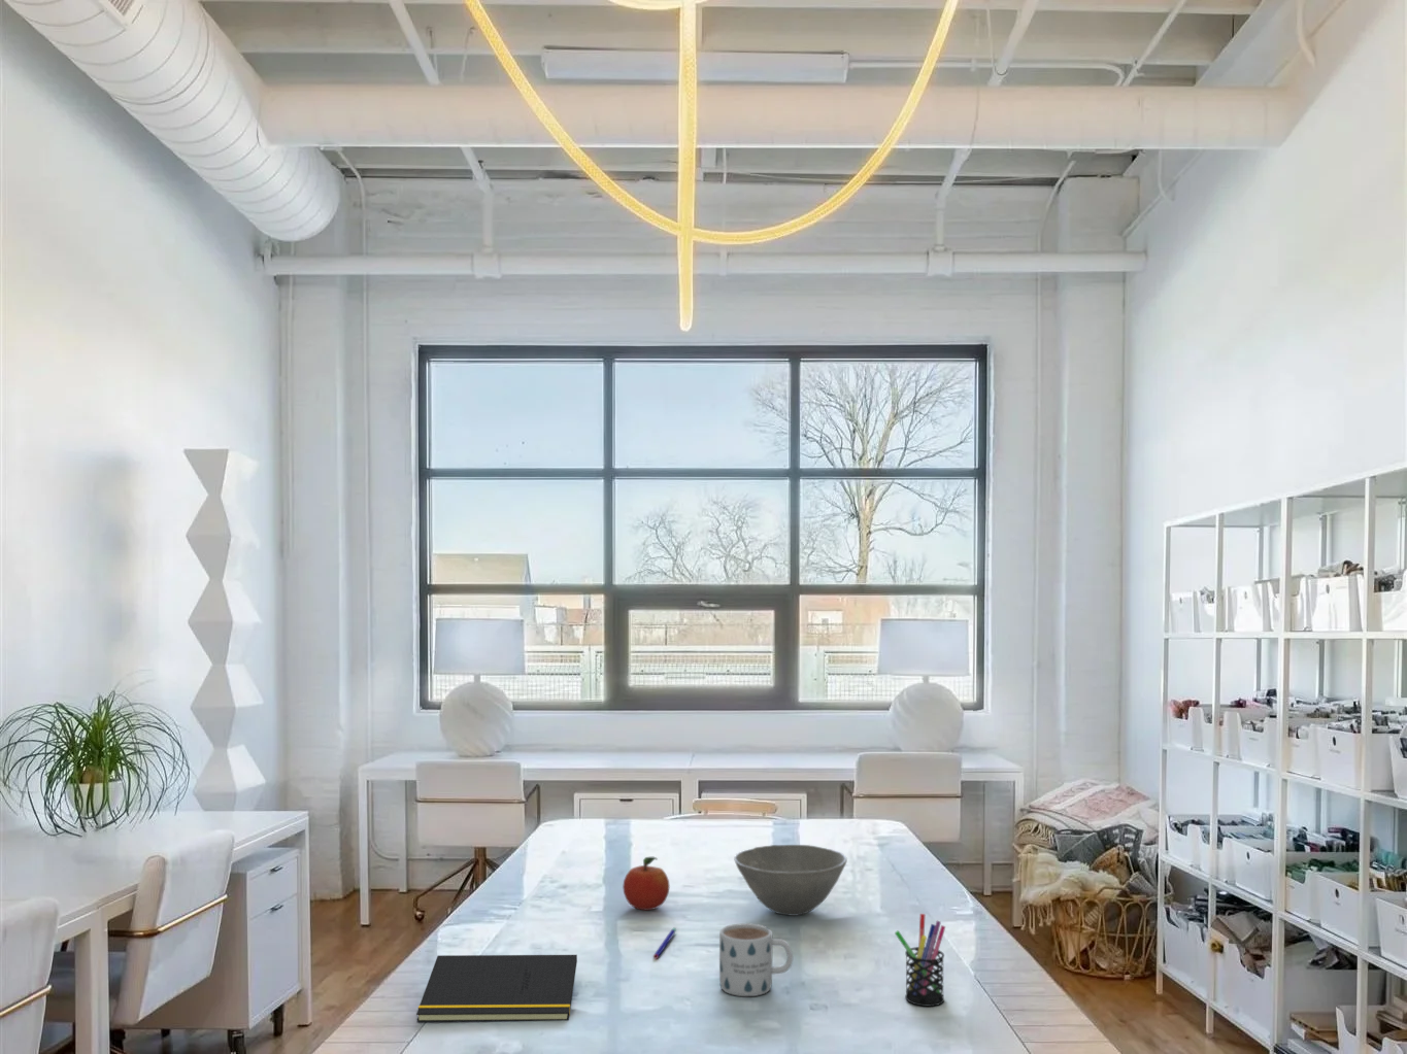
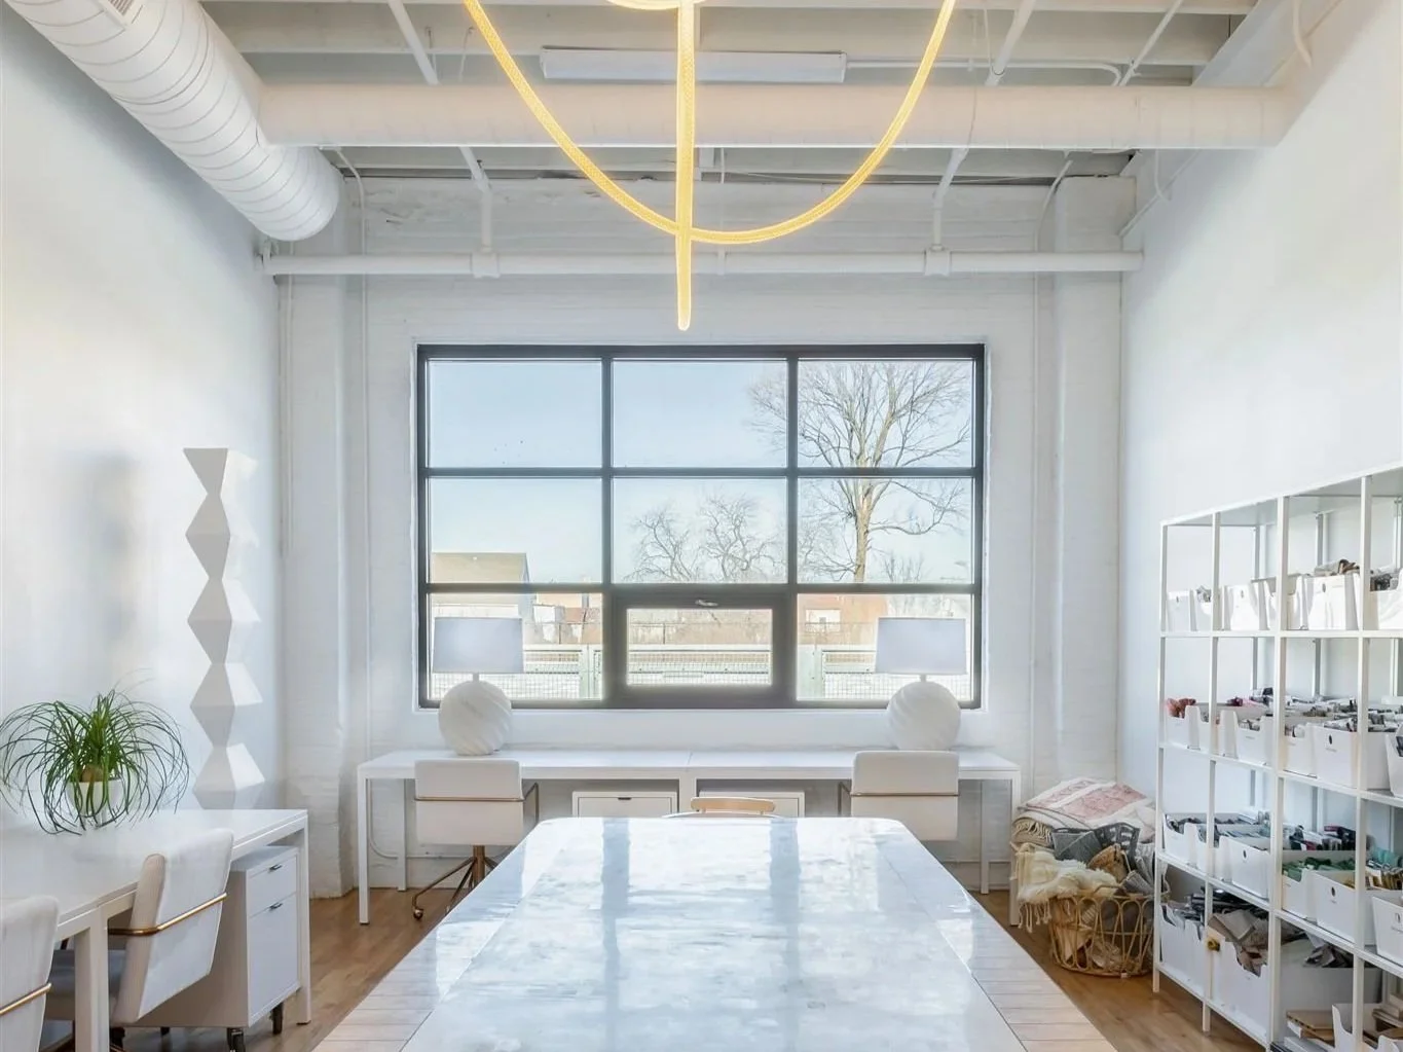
- notepad [415,954,578,1023]
- fruit [622,856,671,911]
- pen holder [894,913,946,1008]
- bowl [733,844,849,917]
- mug [718,922,793,998]
- pen [653,927,677,960]
